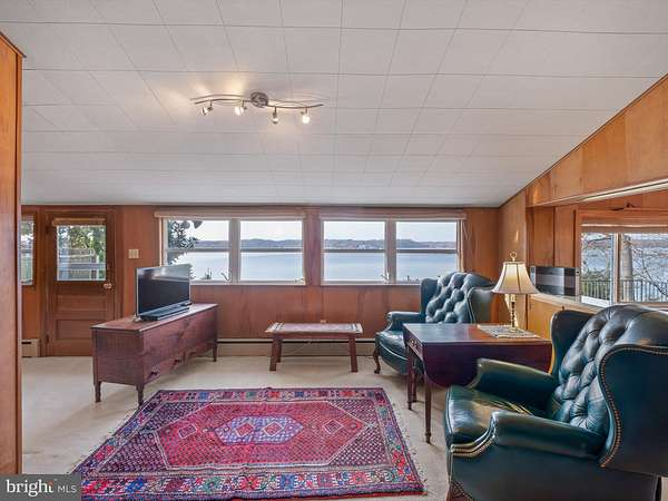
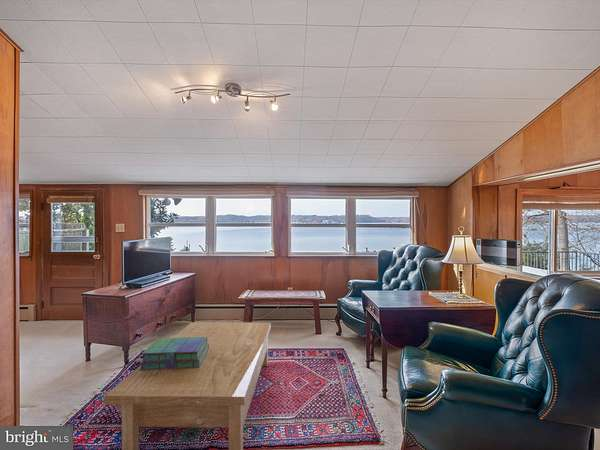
+ stack of books [139,337,209,370]
+ coffee table [103,321,272,450]
